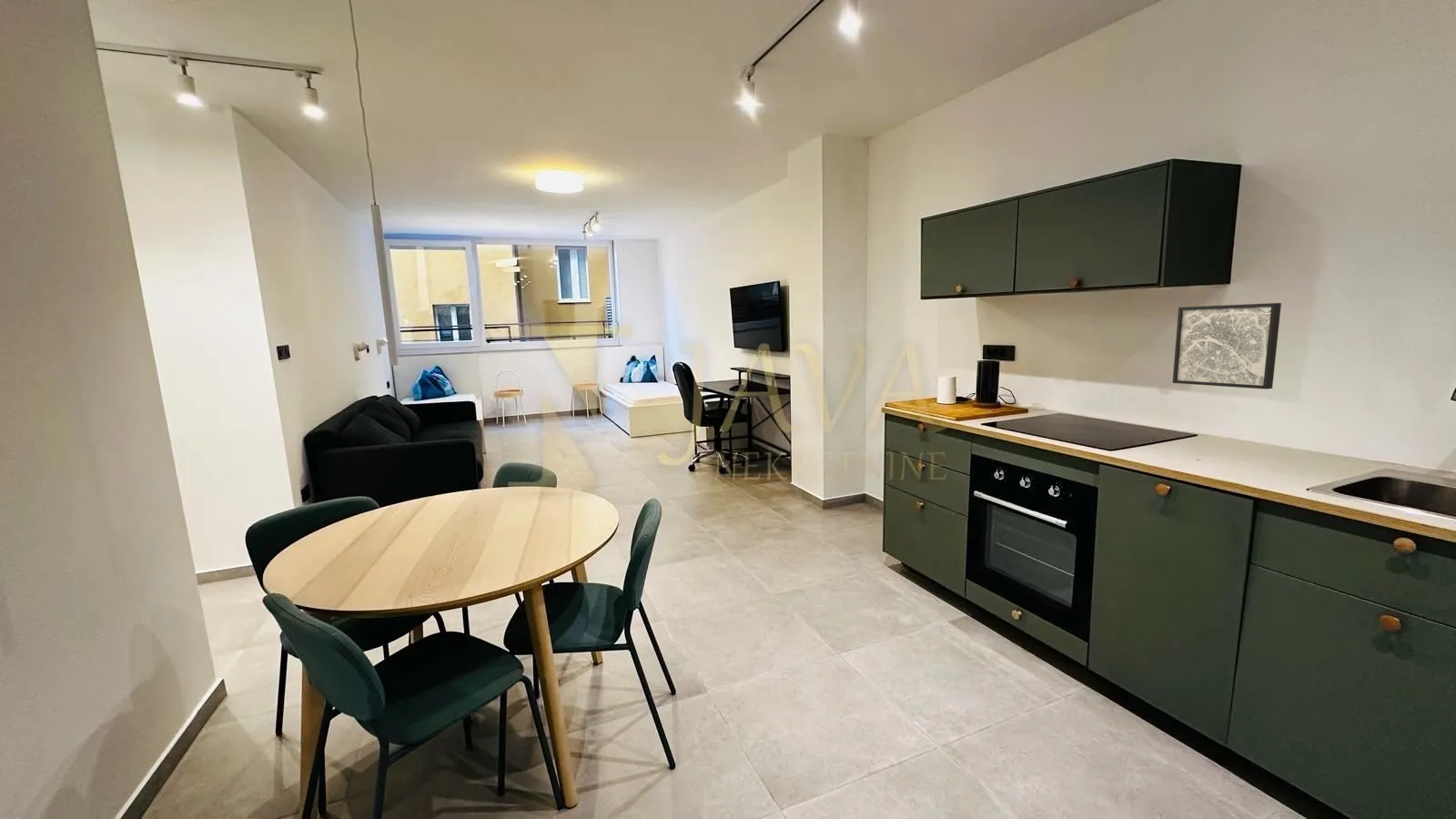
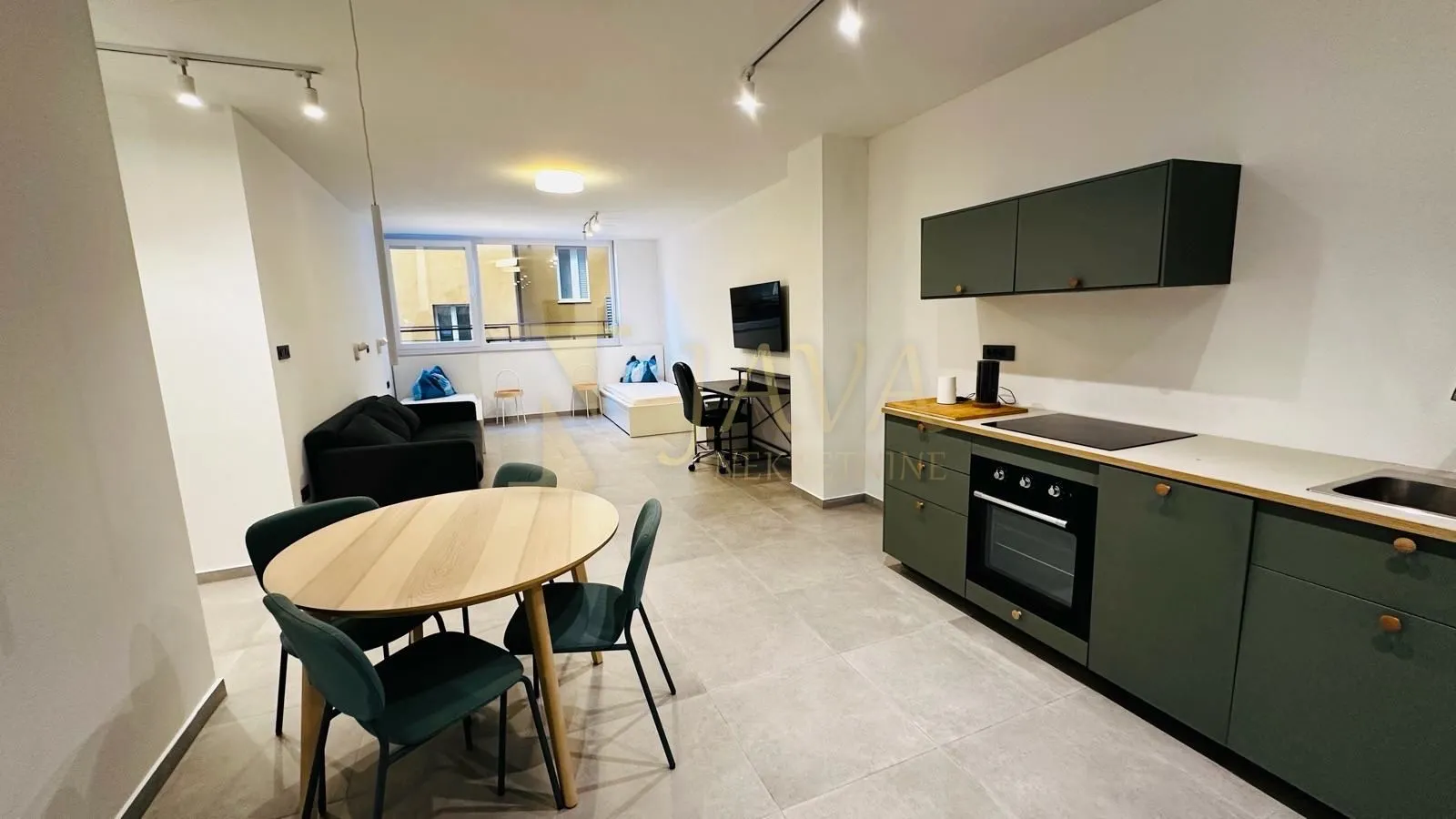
- wall art [1172,302,1282,390]
